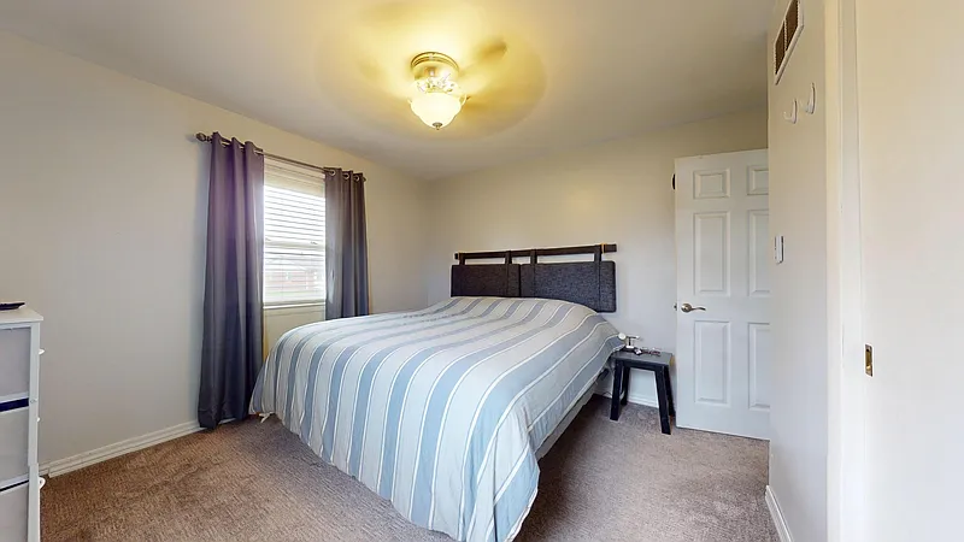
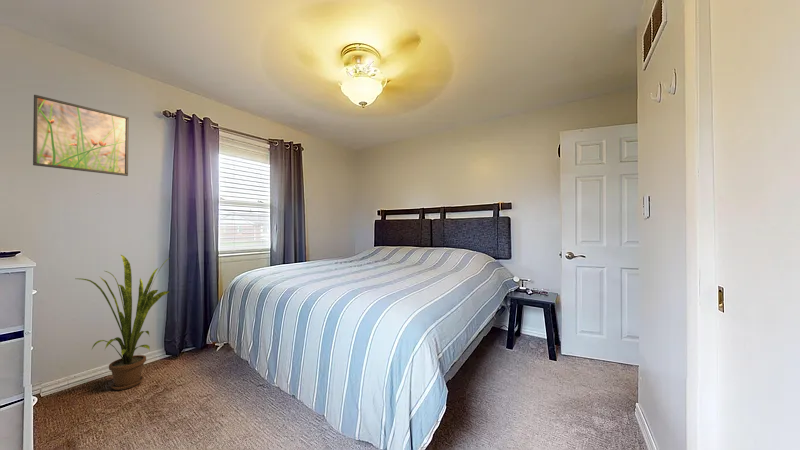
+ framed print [32,94,130,177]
+ house plant [76,254,171,391]
